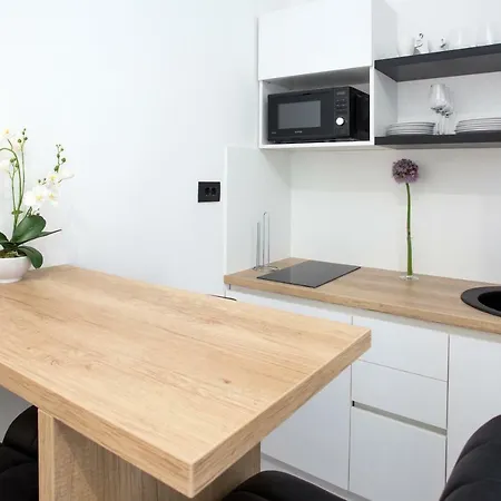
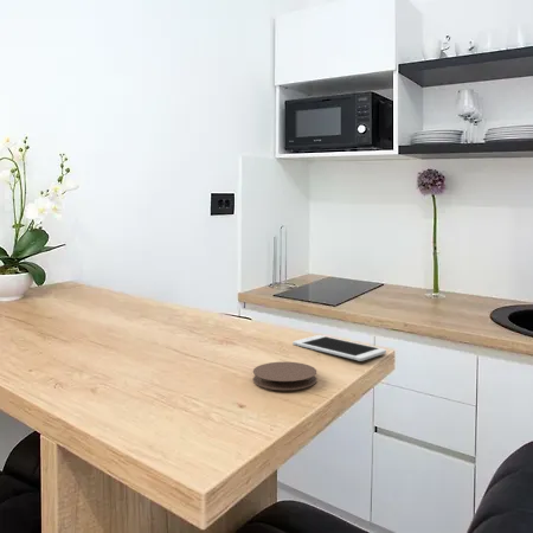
+ coaster [252,361,317,391]
+ cell phone [291,334,387,362]
